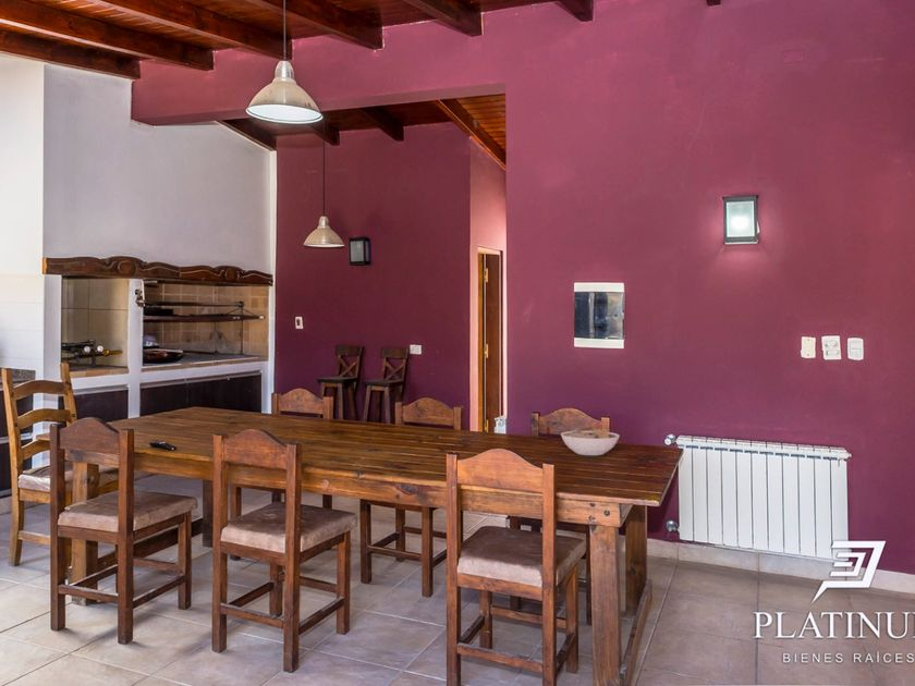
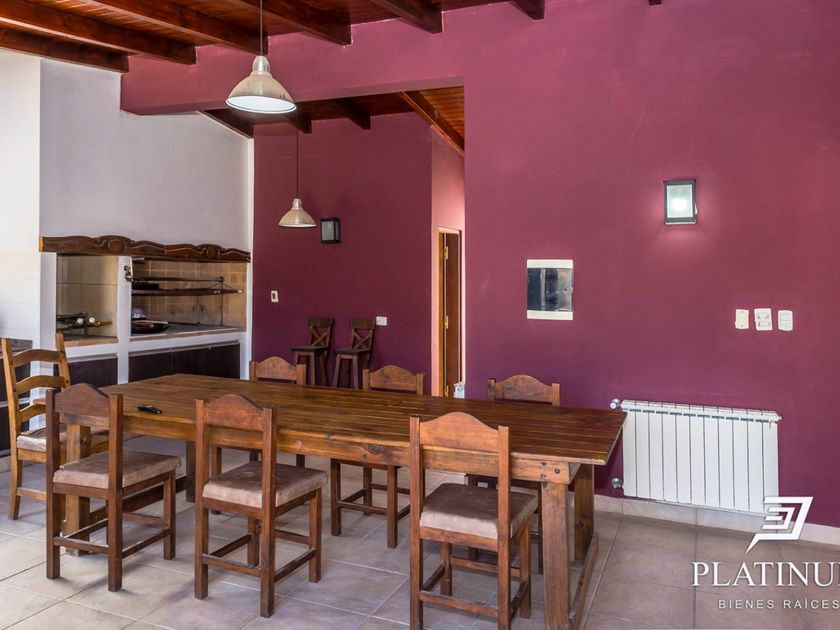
- bowl [560,427,621,456]
